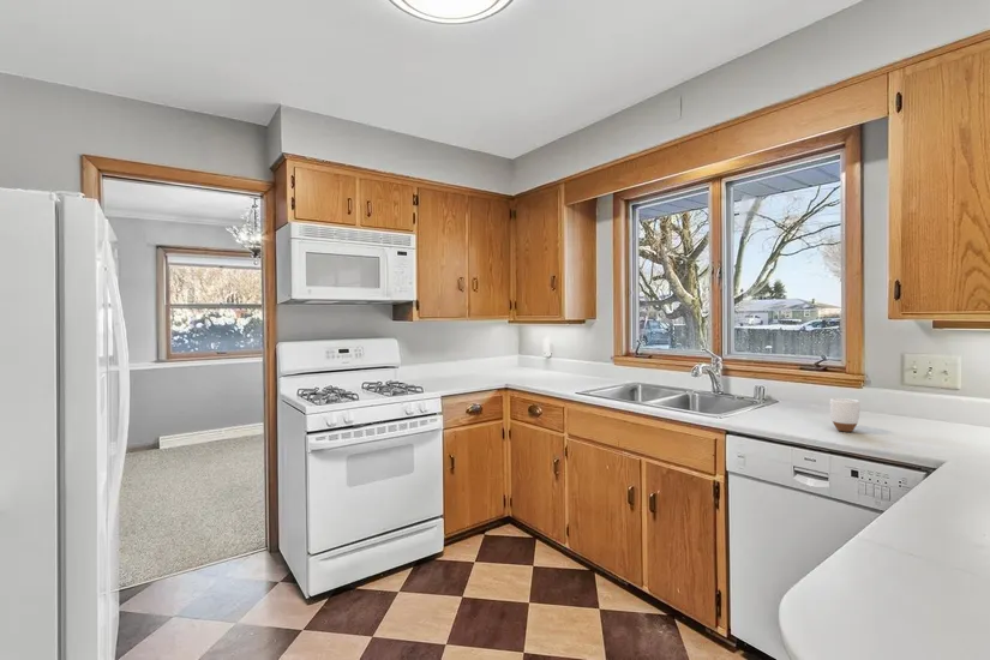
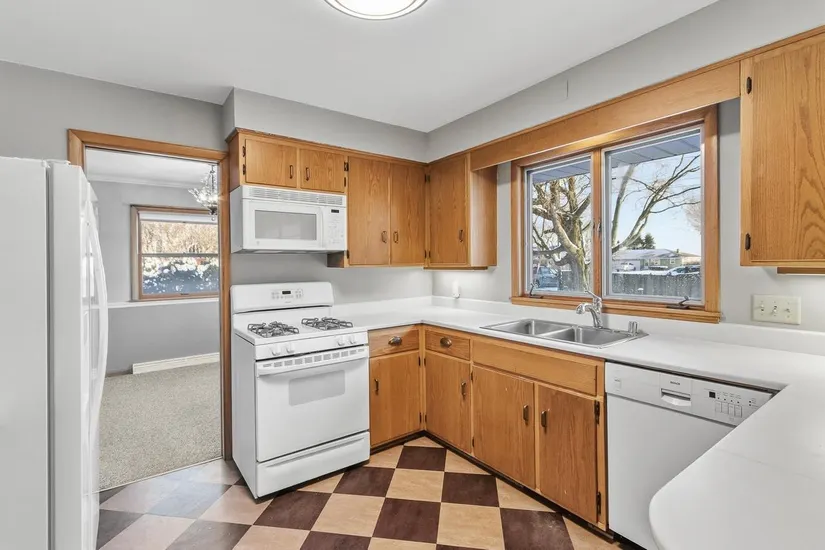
- mug [829,397,860,433]
